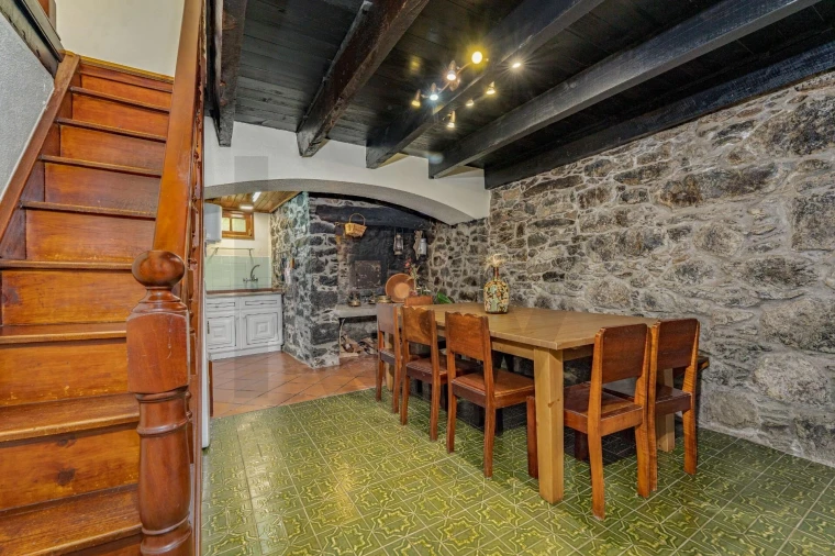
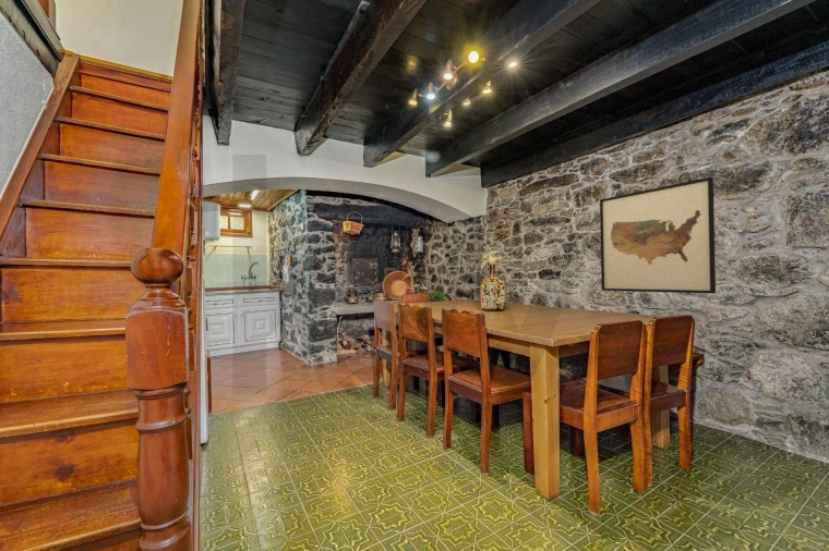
+ wall art [599,176,717,295]
